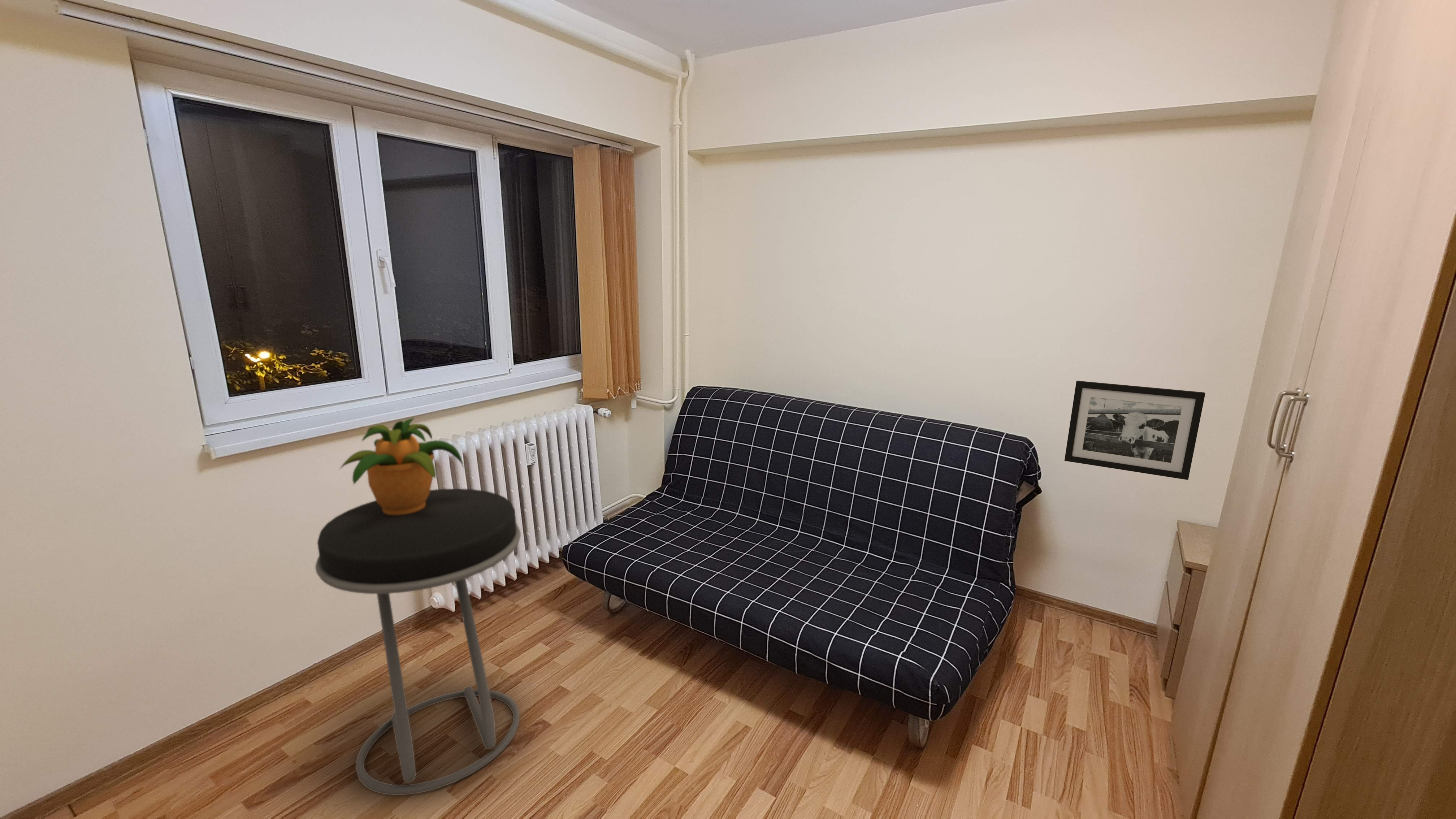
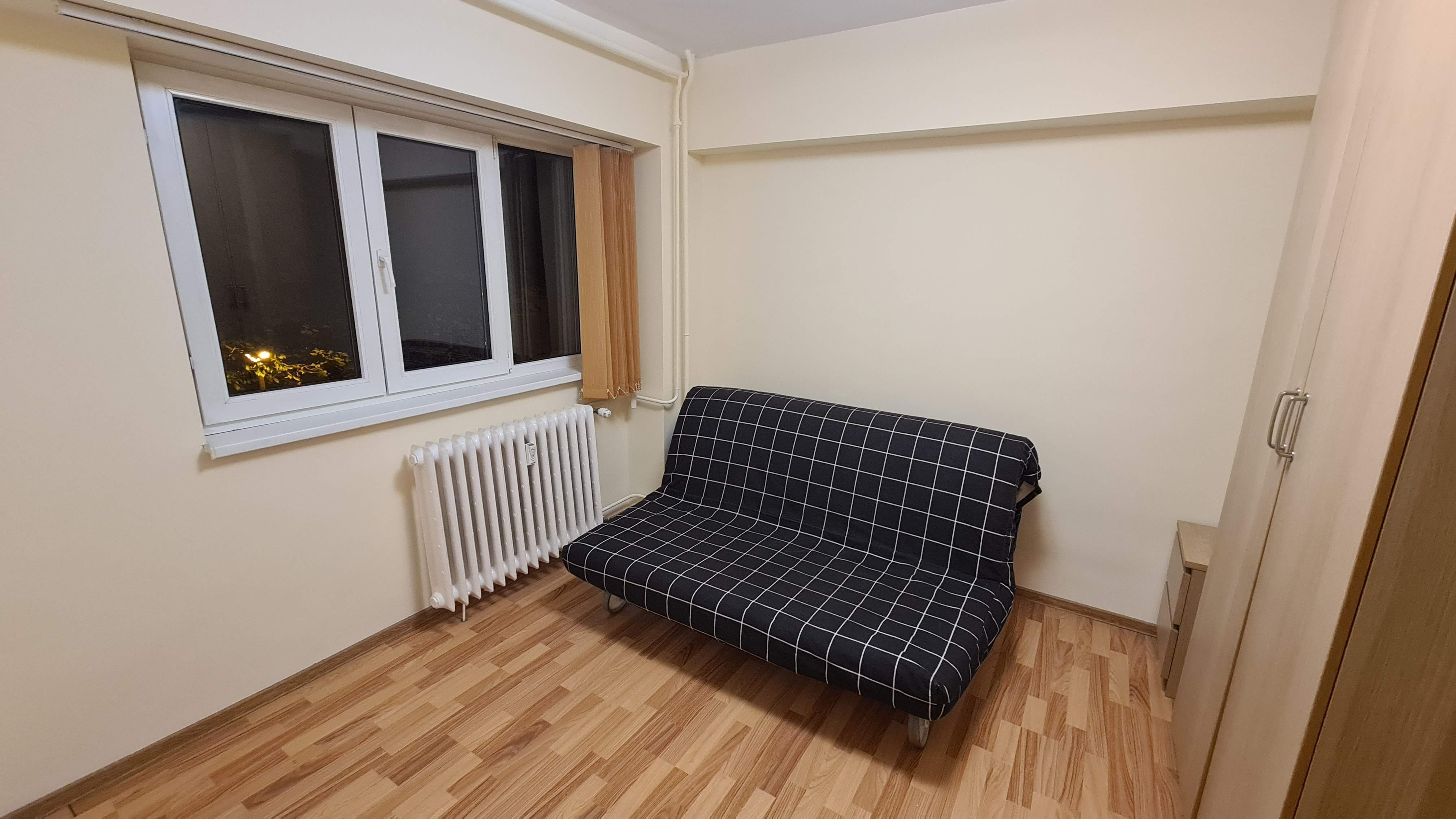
- stool [315,488,521,796]
- potted plant [338,417,465,515]
- picture frame [1064,380,1206,480]
